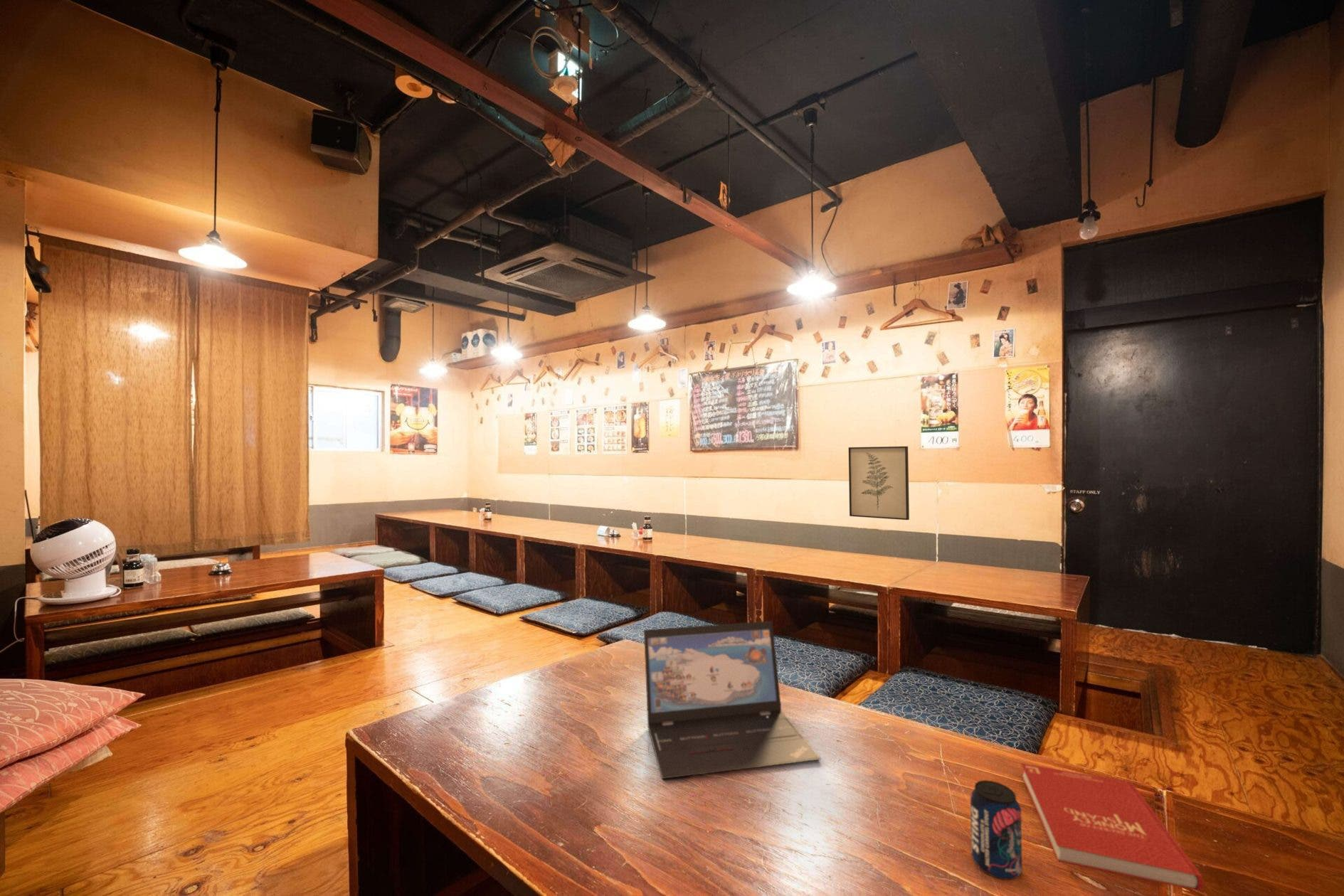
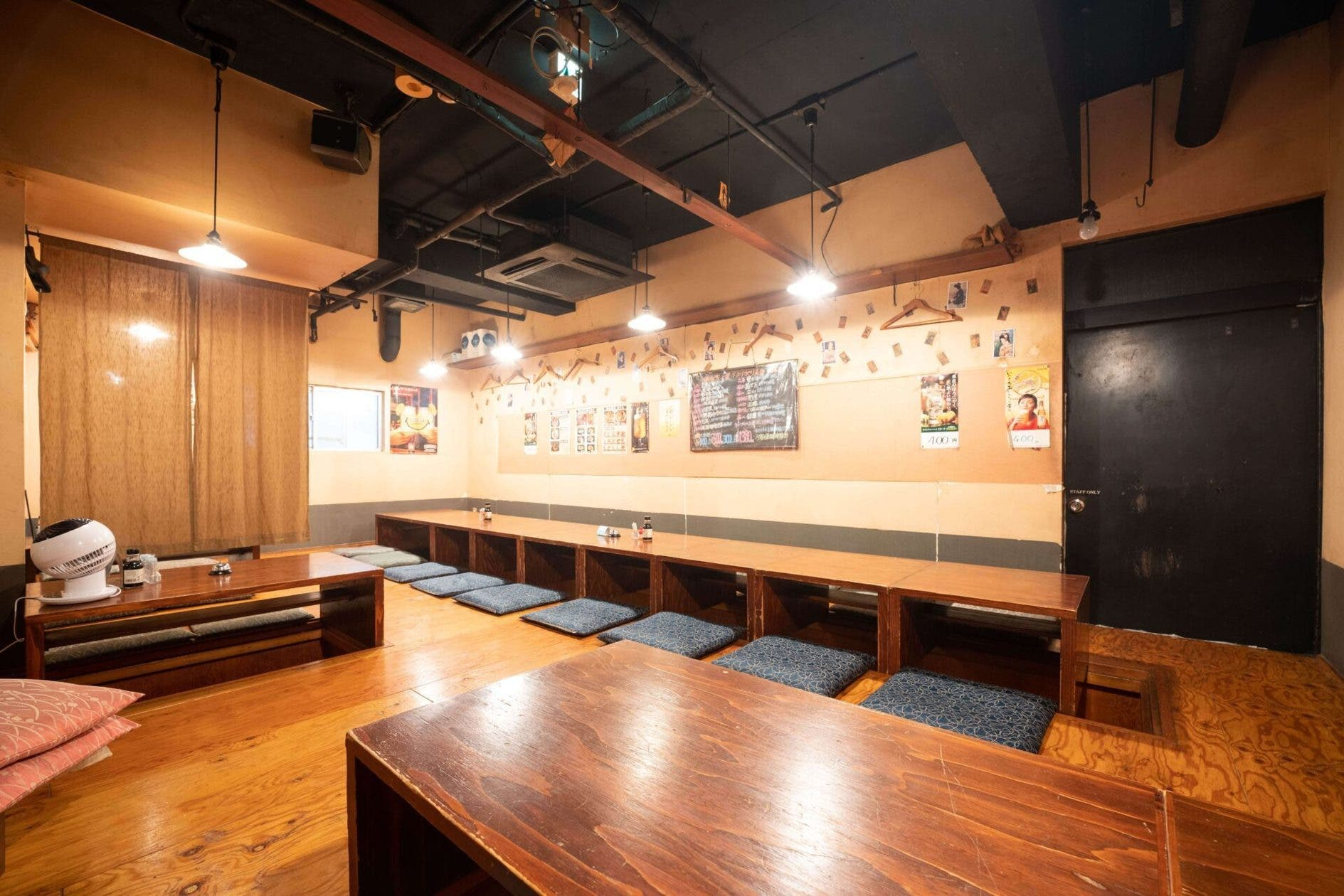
- wall art [848,446,910,521]
- laptop [643,620,822,779]
- book [1021,763,1205,892]
- beverage can [970,779,1023,881]
